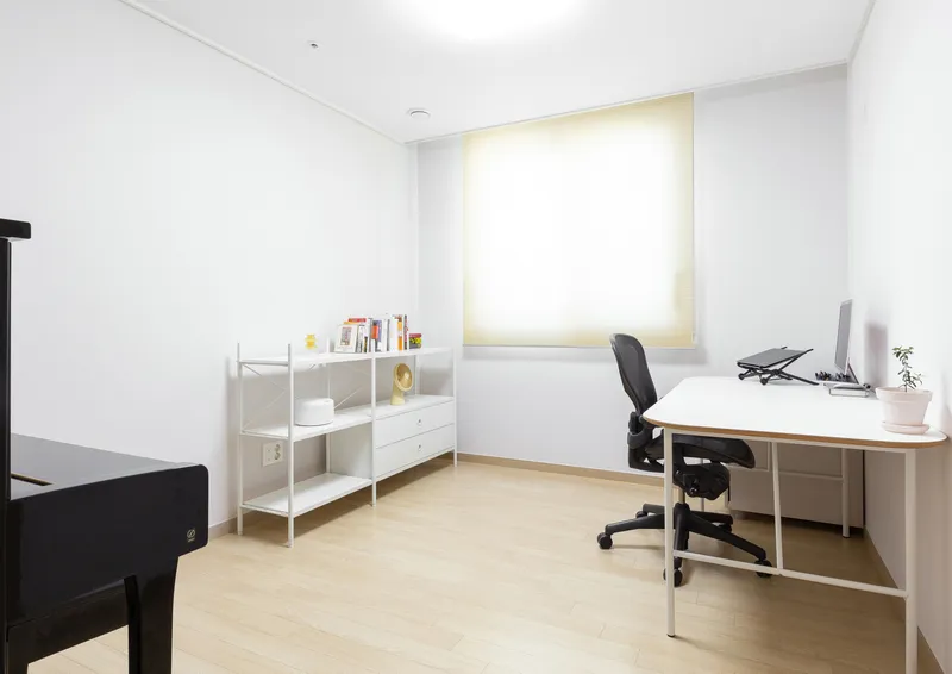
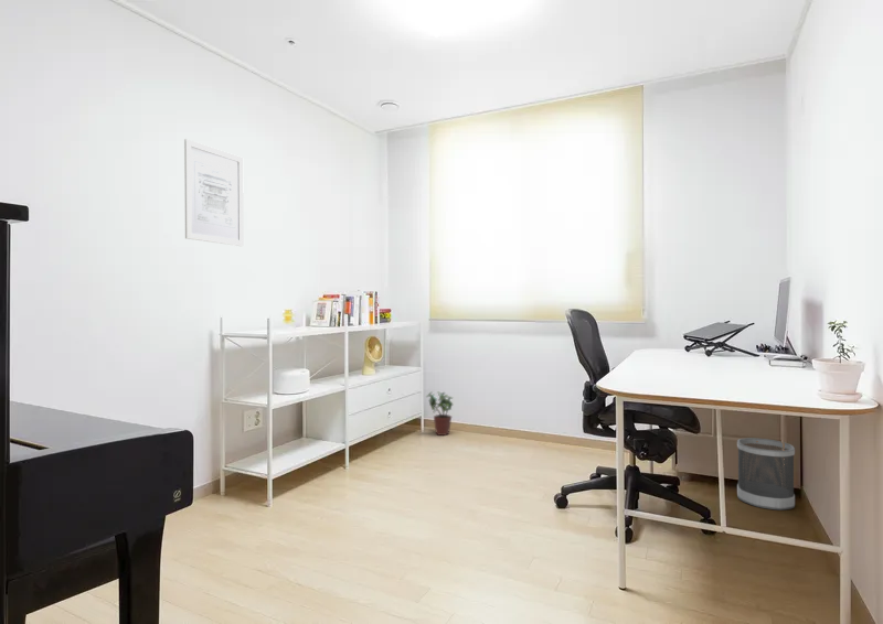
+ wall art [183,138,245,247]
+ wastebasket [736,437,796,512]
+ potted plant [425,390,455,437]
